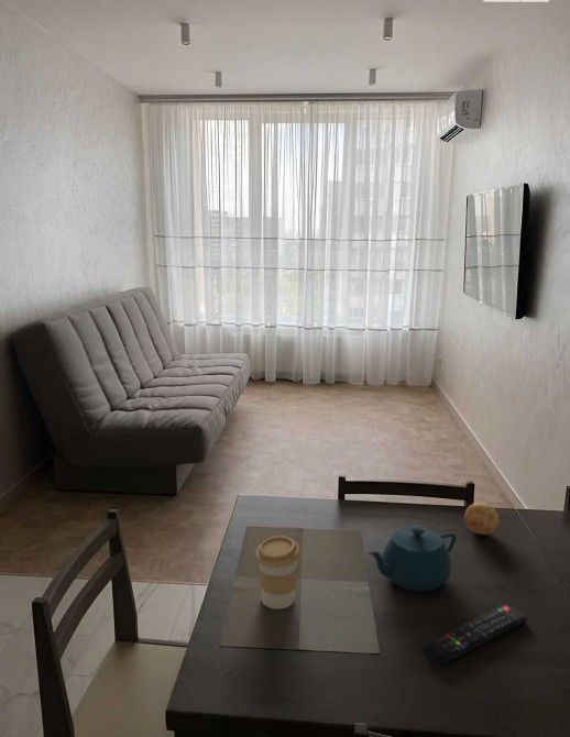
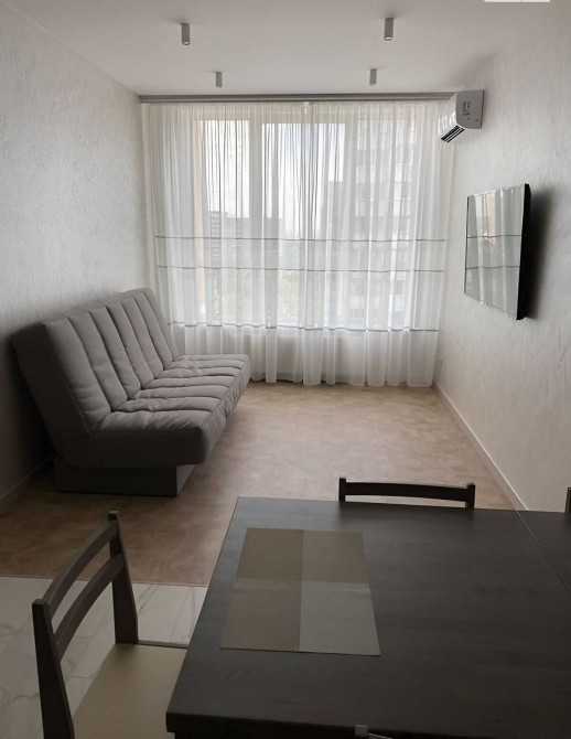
- remote control [421,603,528,666]
- coffee cup [254,535,302,610]
- fruit [463,502,500,536]
- teapot [368,525,458,593]
